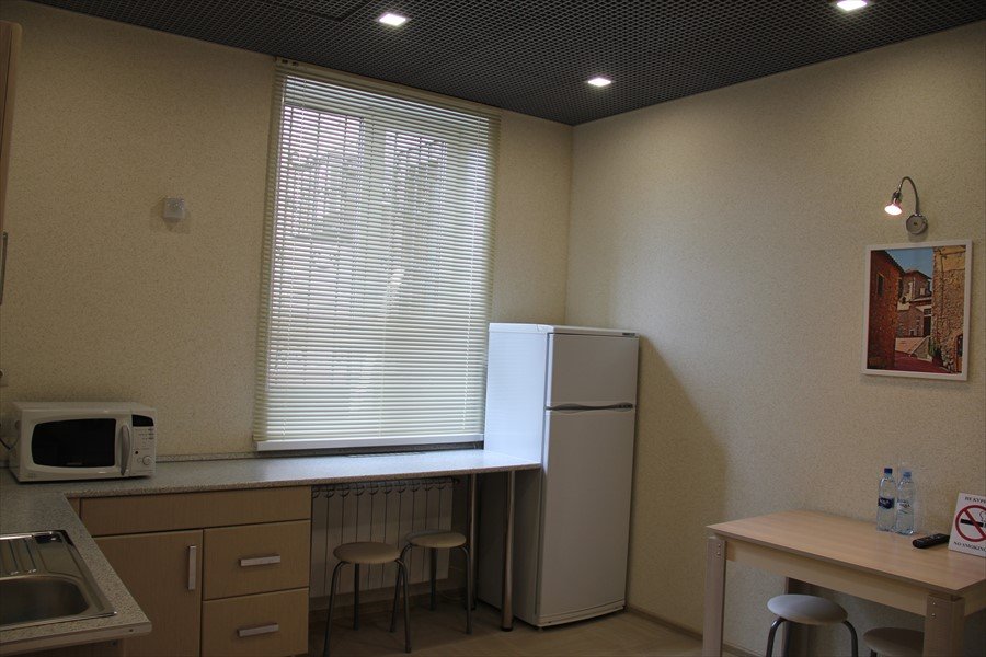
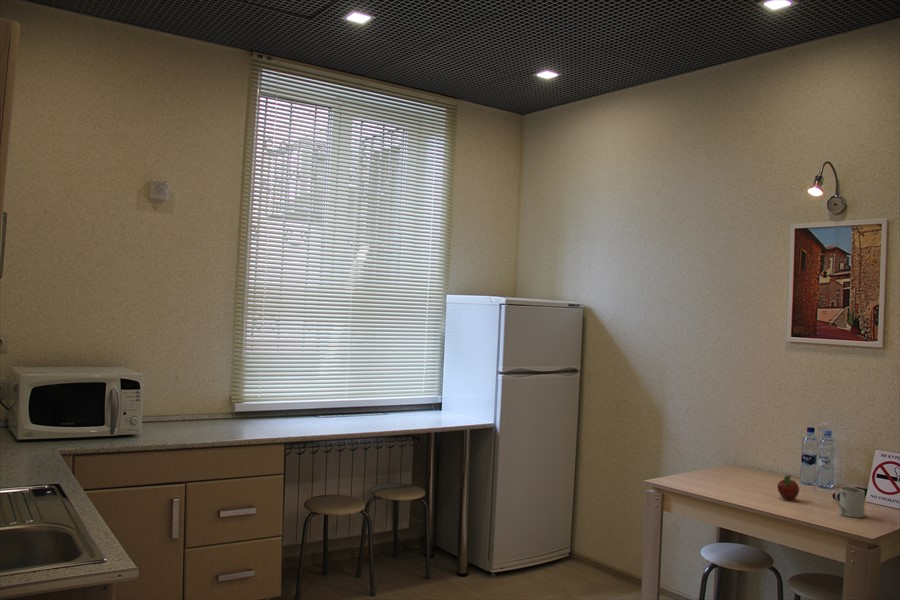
+ mug [834,486,866,519]
+ fruit [776,474,800,501]
